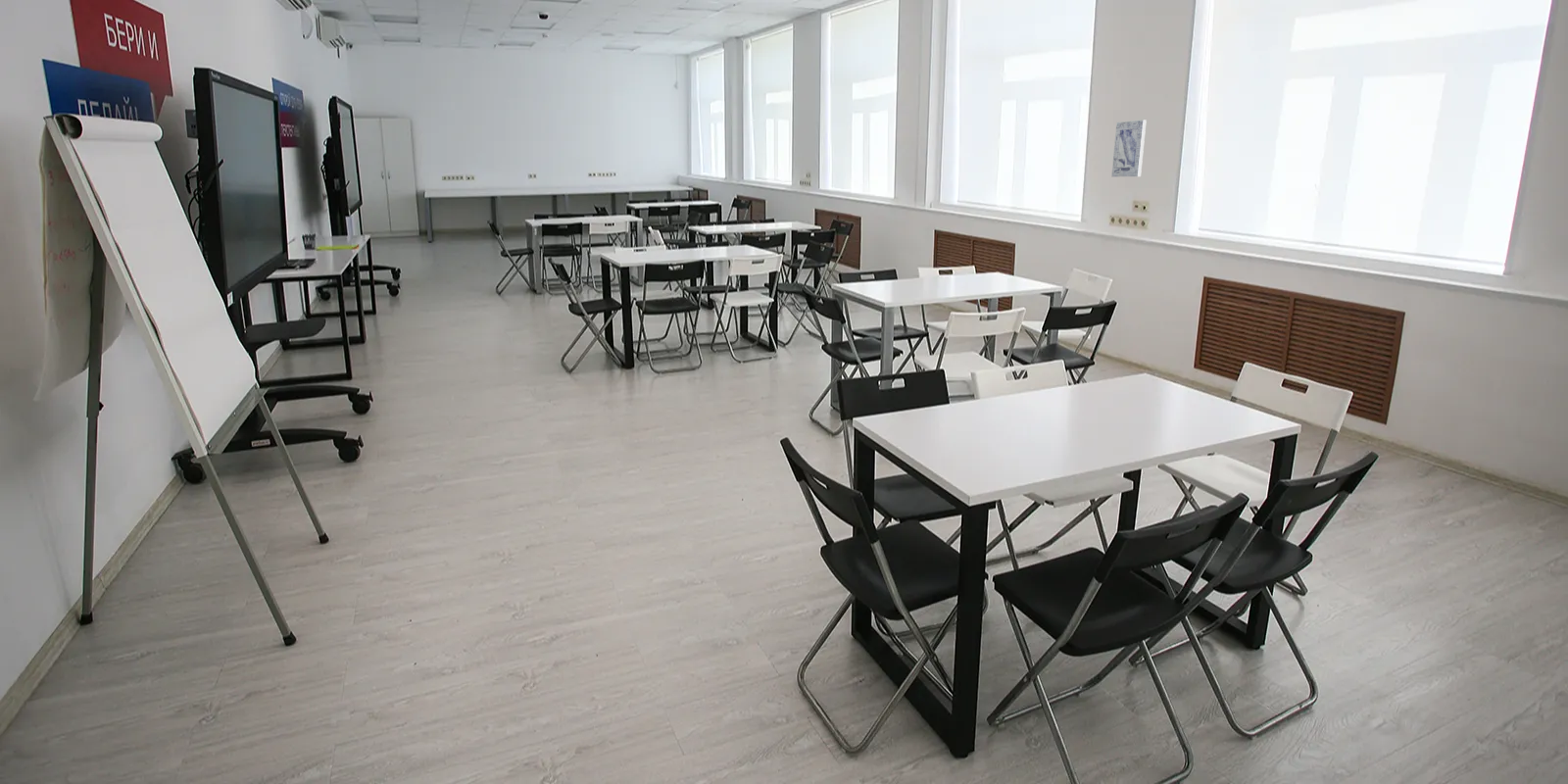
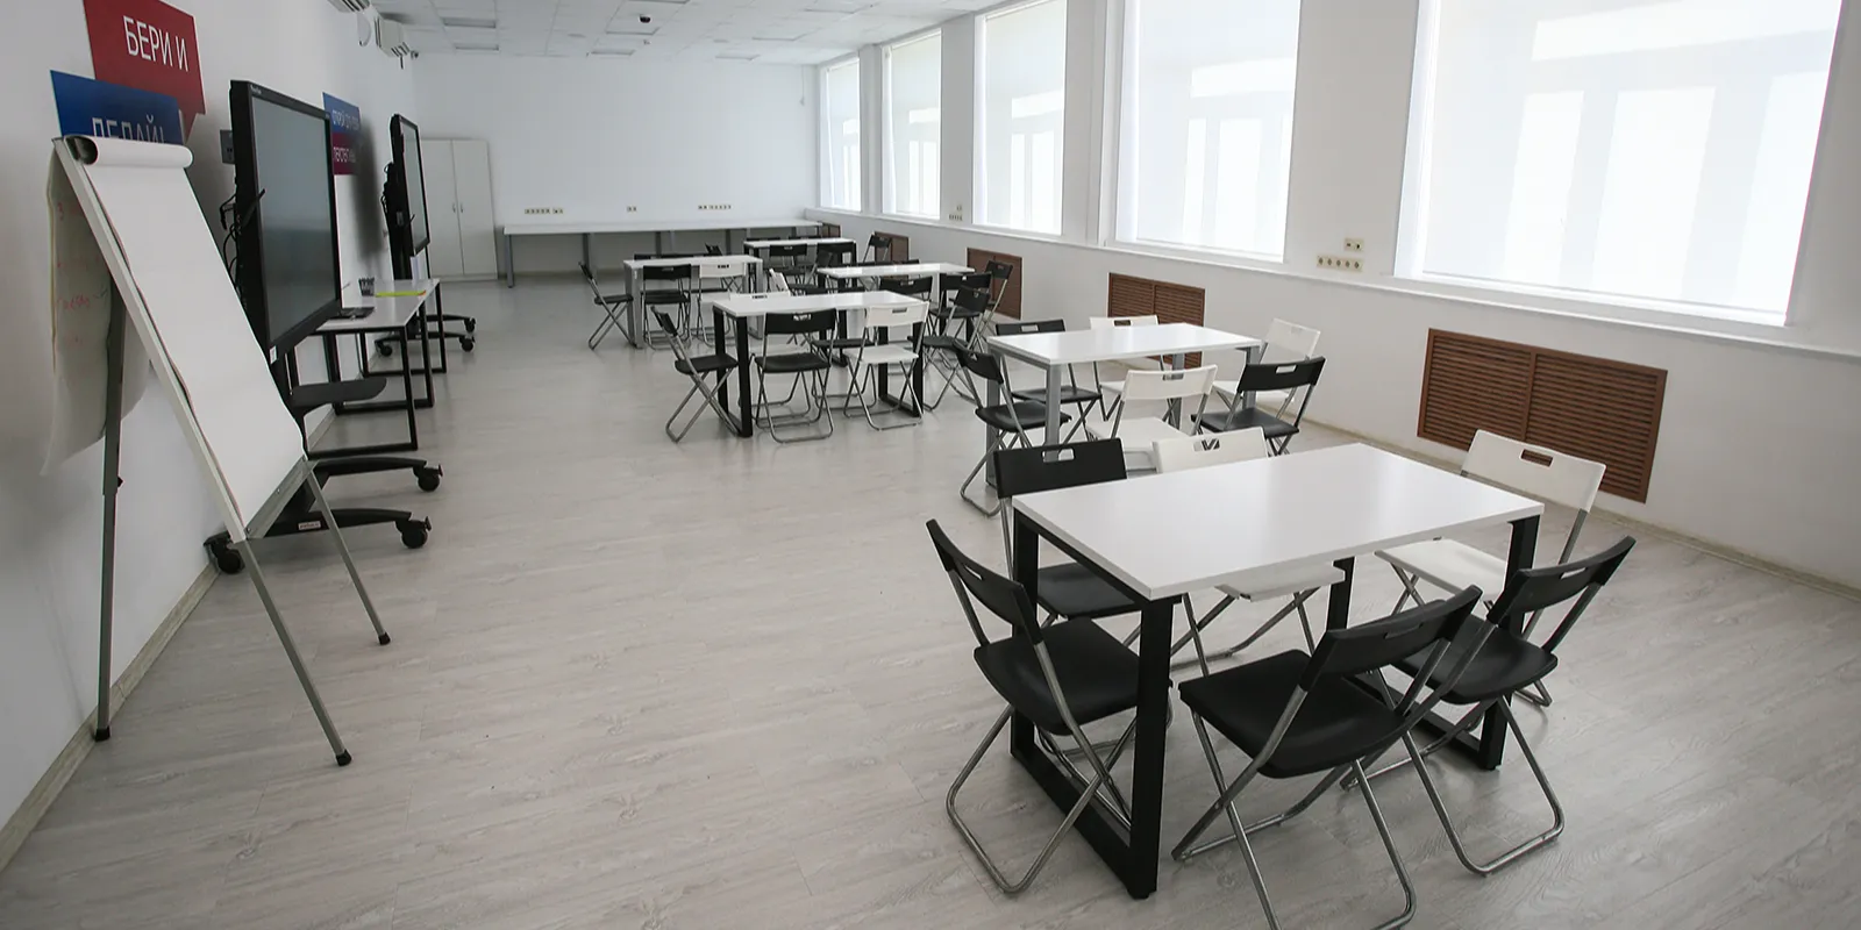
- wall art [1110,120,1148,177]
